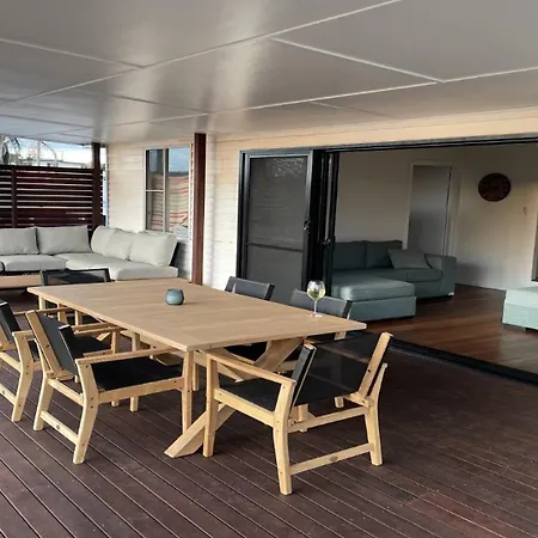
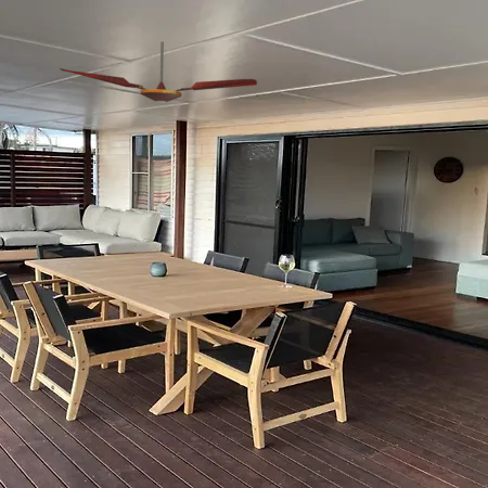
+ ceiling fan [59,41,258,103]
